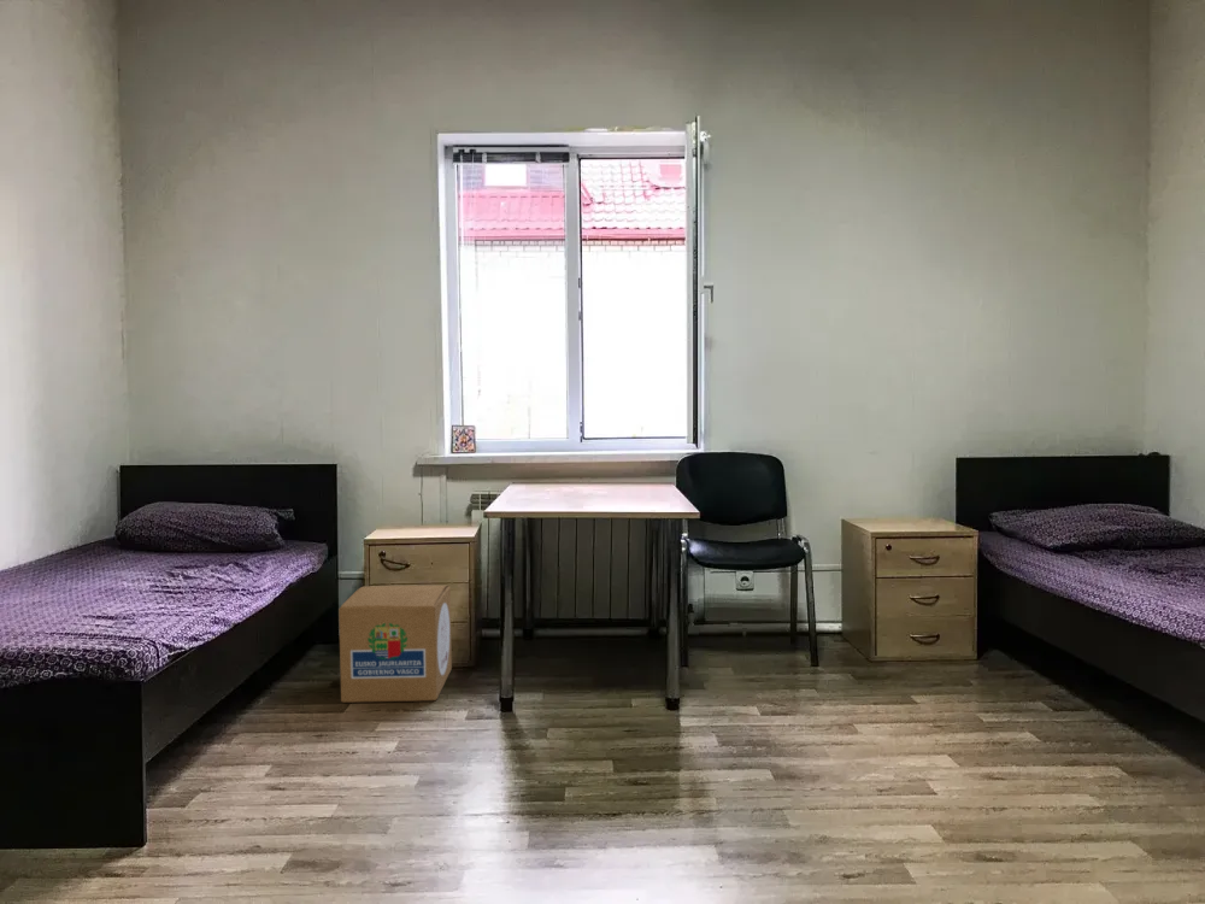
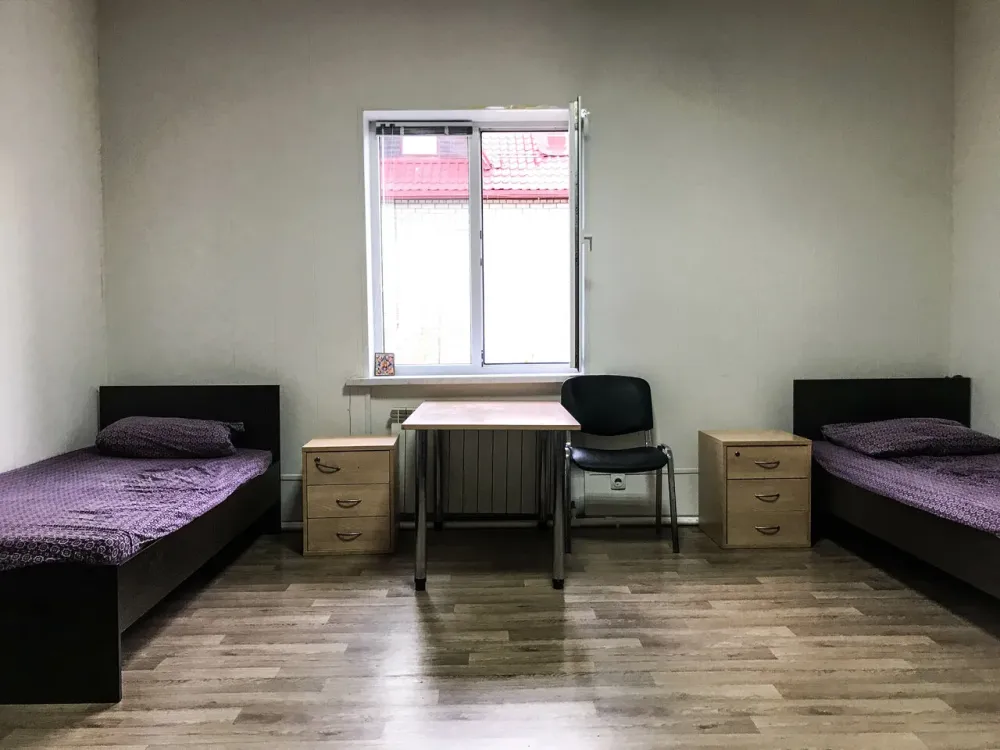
- cardboard box [337,585,453,704]
